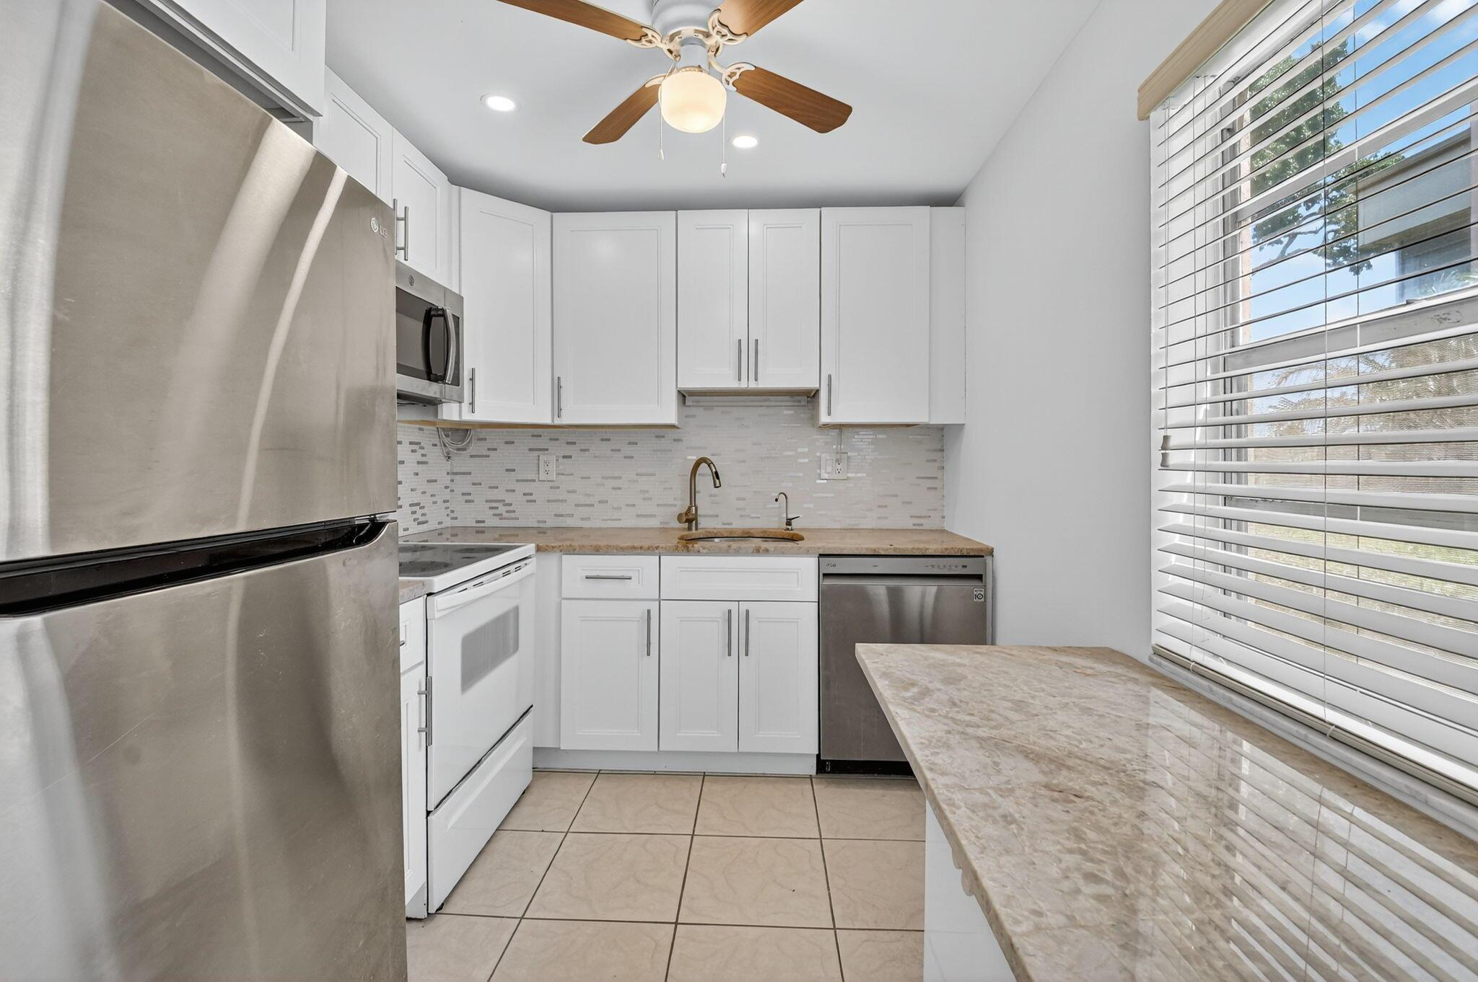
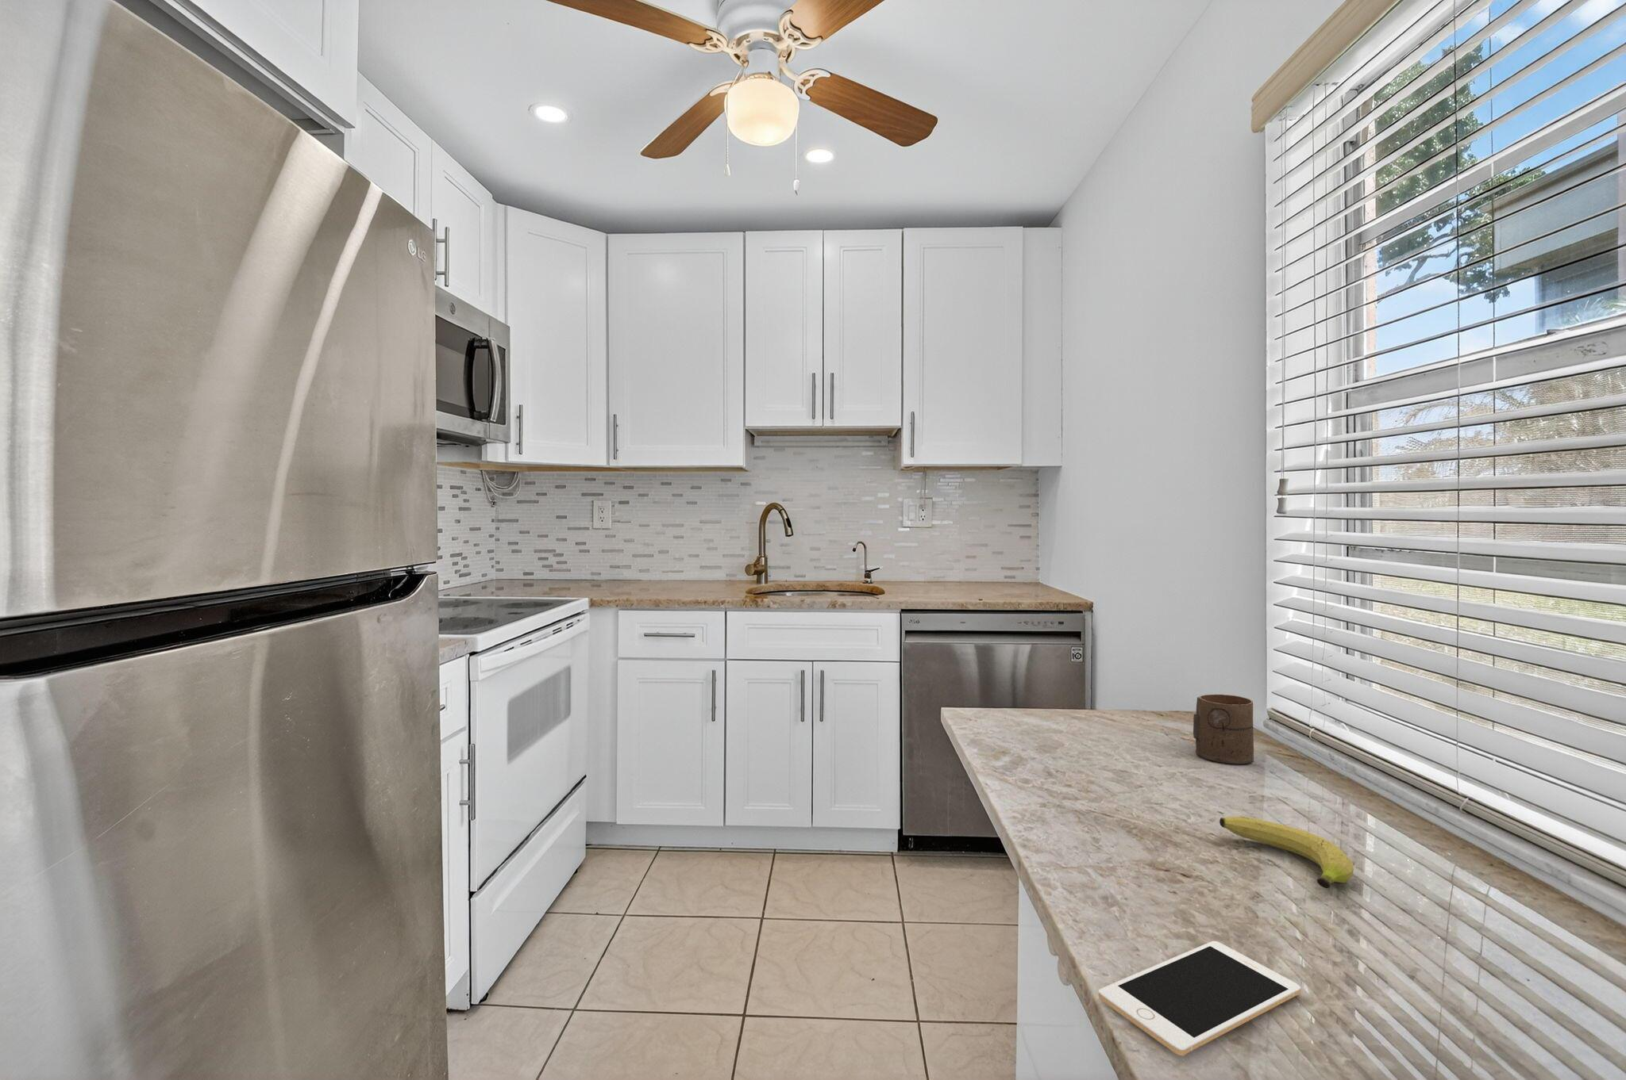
+ fruit [1218,816,1355,888]
+ cell phone [1098,940,1302,1057]
+ cup [1193,694,1254,764]
